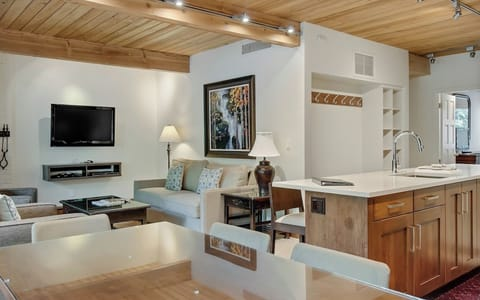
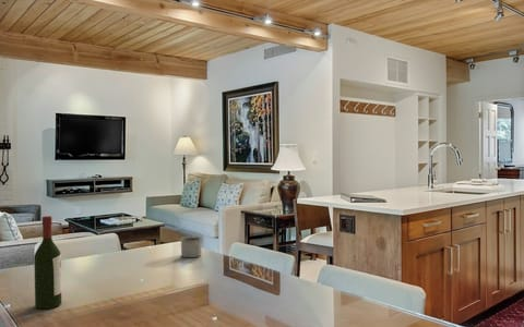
+ wine bottle [33,215,62,310]
+ mug [180,234,203,258]
